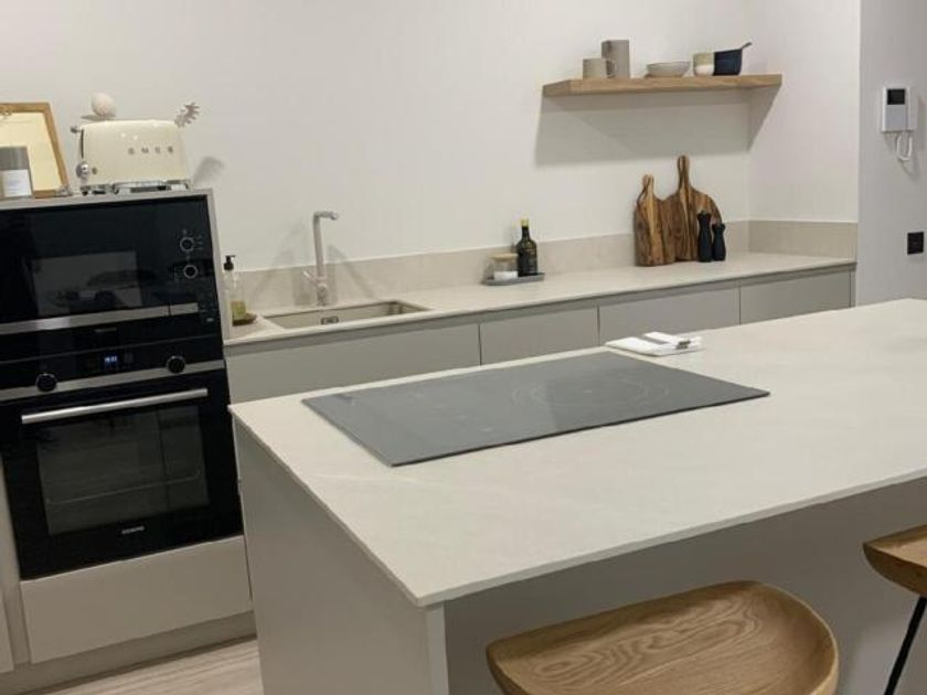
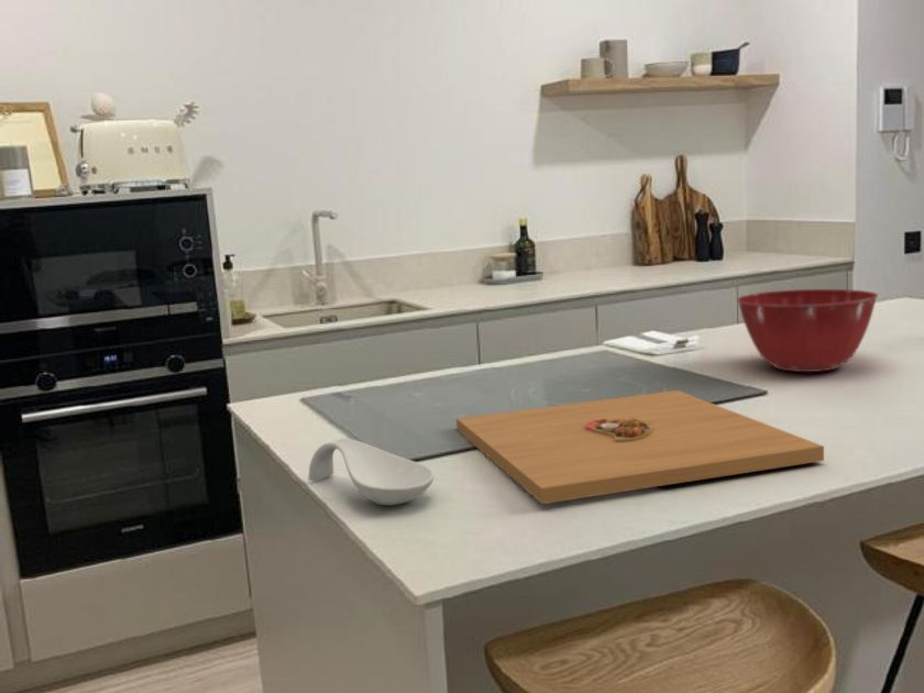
+ mixing bowl [736,288,879,373]
+ spoon rest [308,438,436,506]
+ platter [455,389,825,505]
